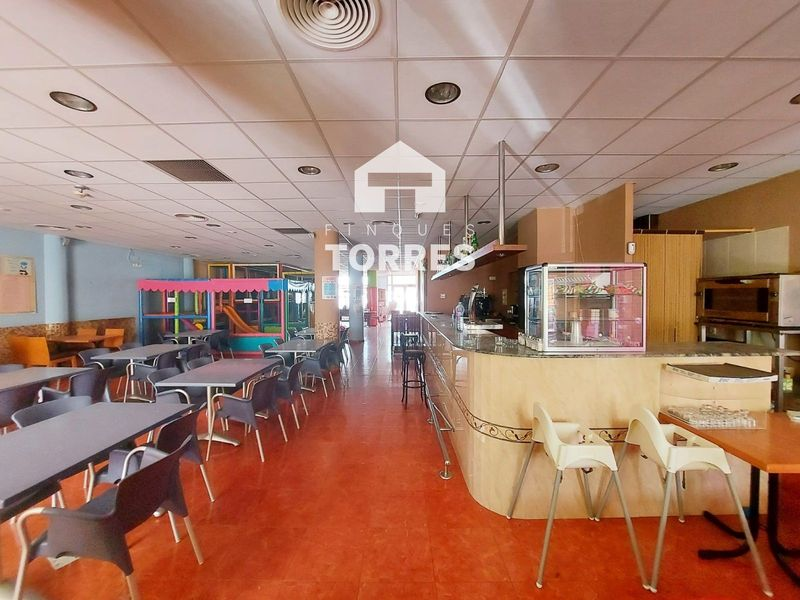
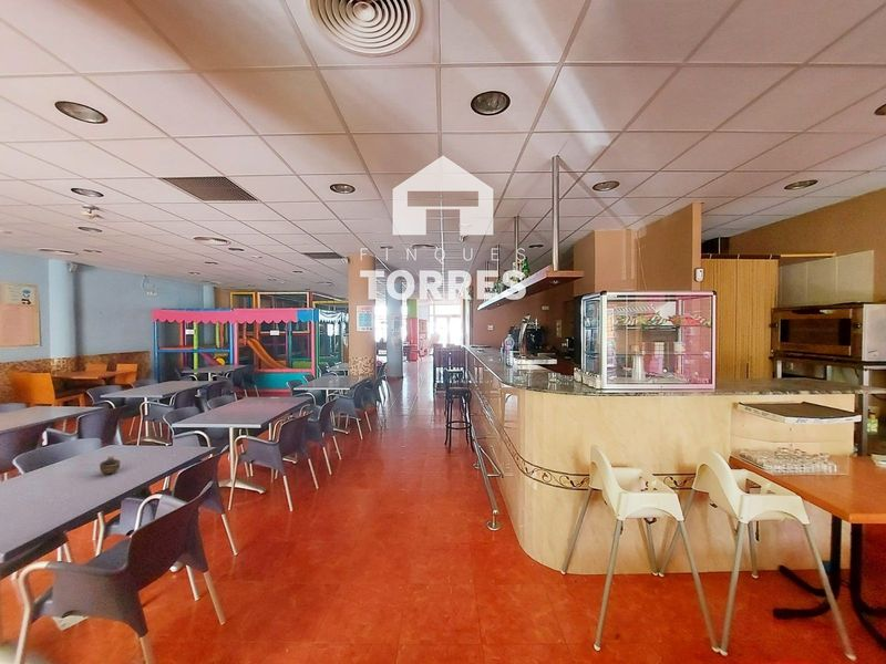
+ cup [99,455,122,475]
